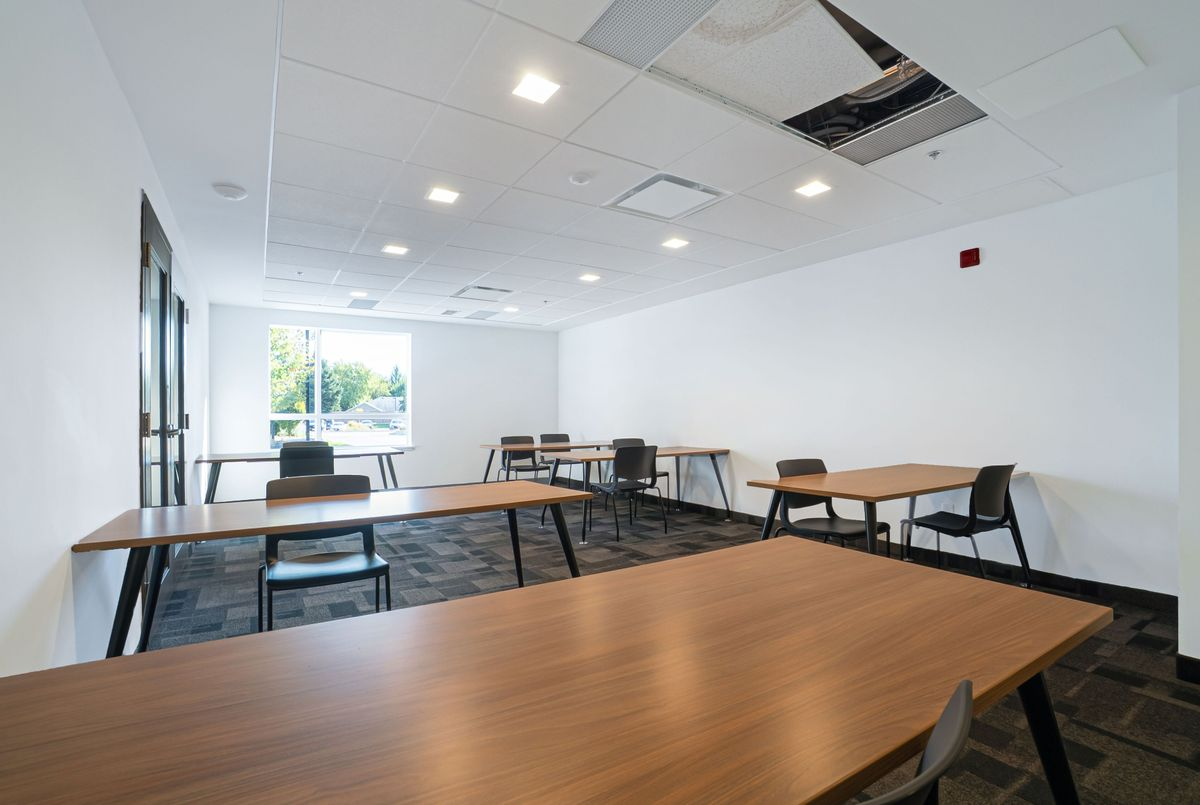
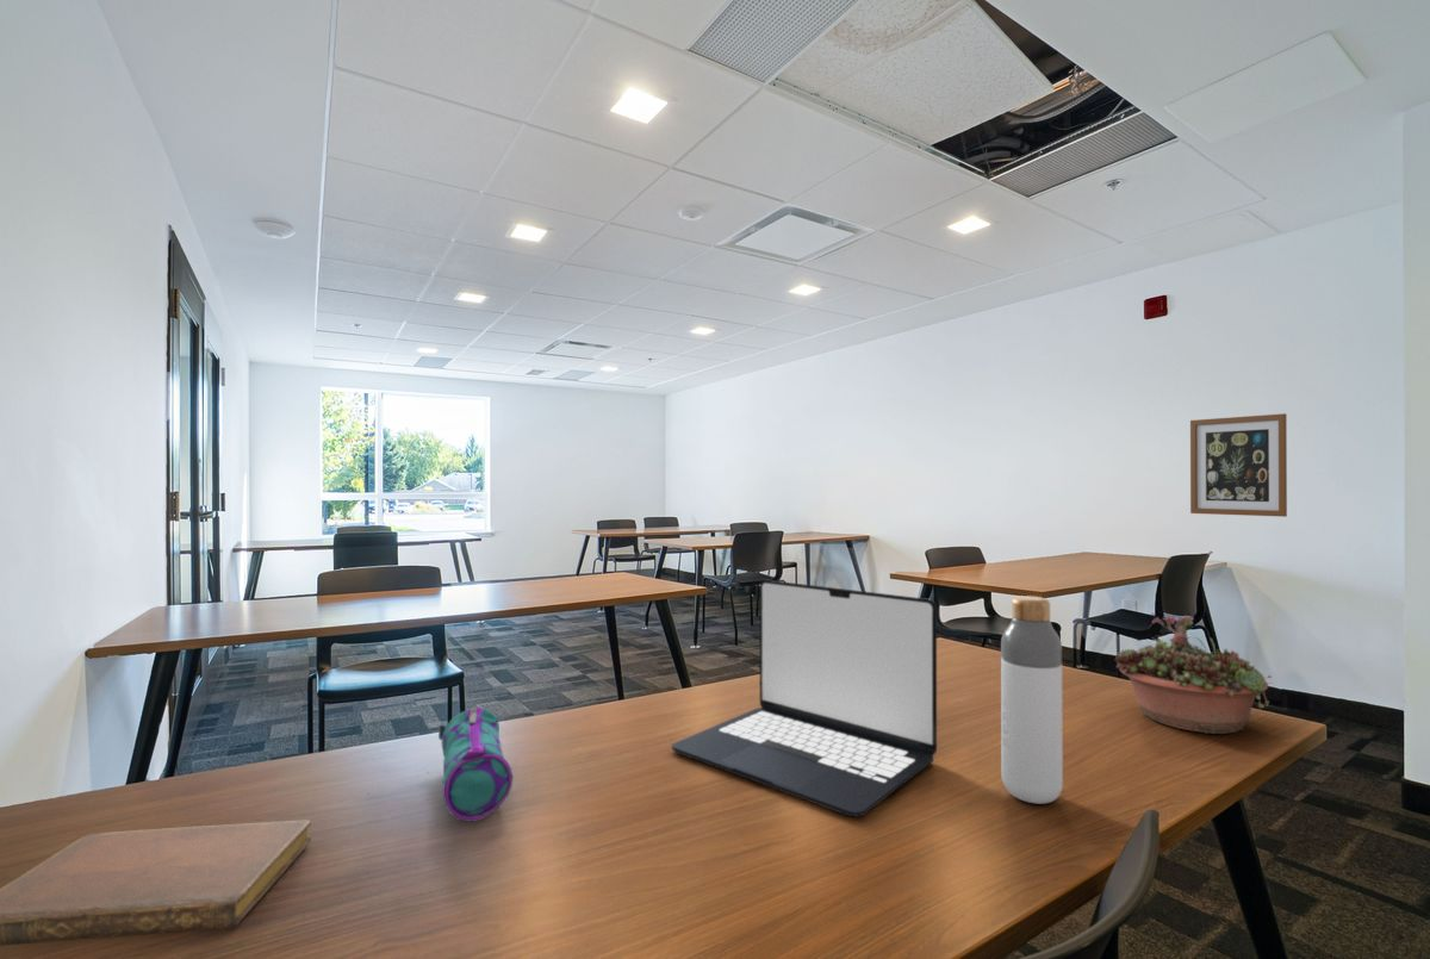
+ laptop [671,579,938,817]
+ pencil case [437,705,514,823]
+ notebook [0,818,312,947]
+ wall art [1189,412,1288,518]
+ succulent planter [1113,614,1273,735]
+ bottle [1000,594,1064,805]
